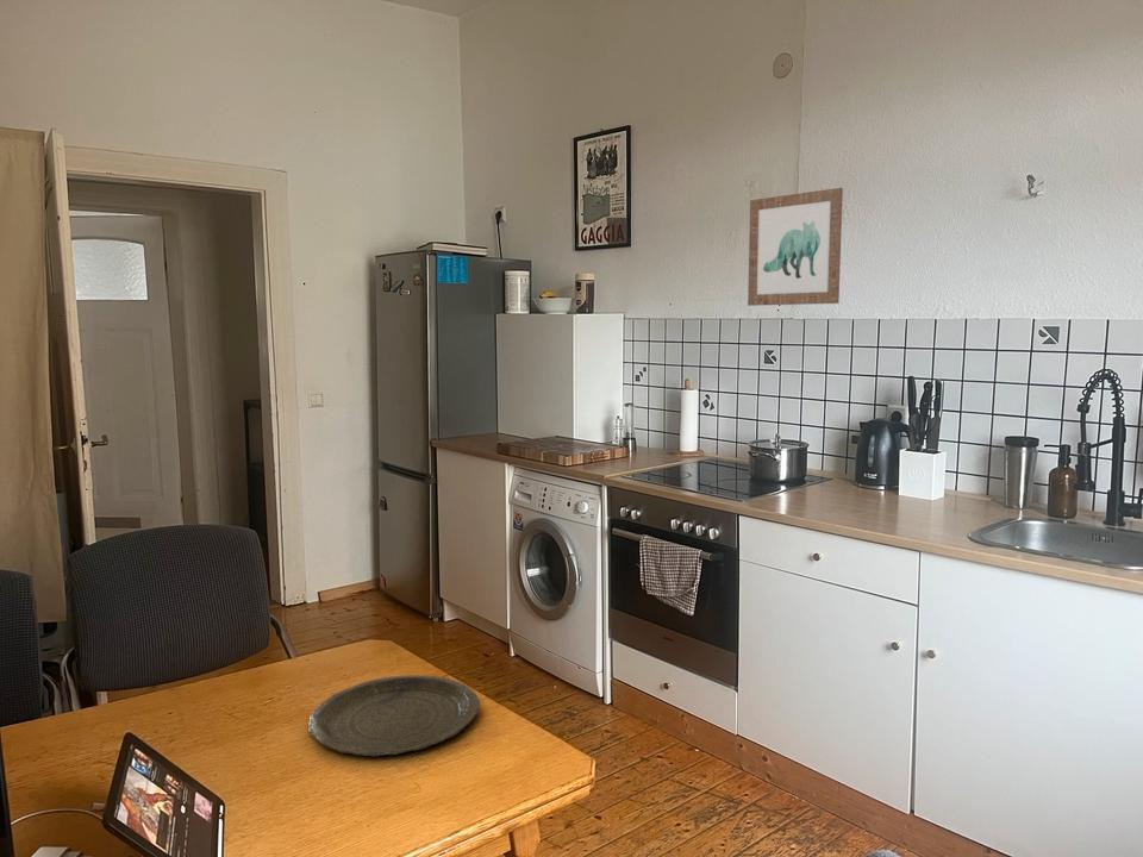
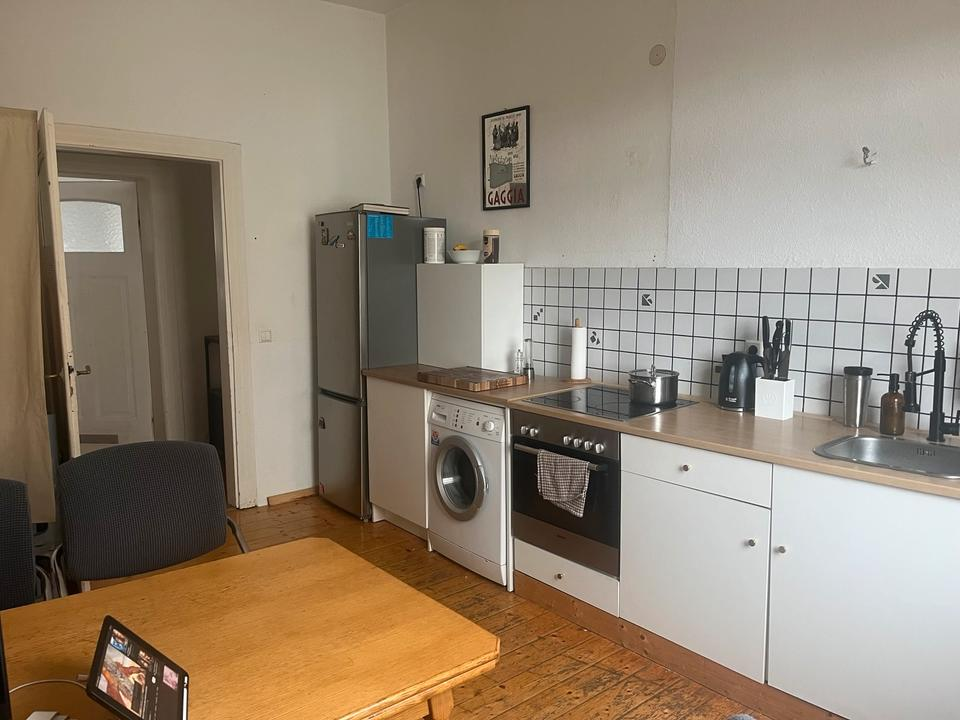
- plate [306,674,481,757]
- wall art [747,187,844,307]
